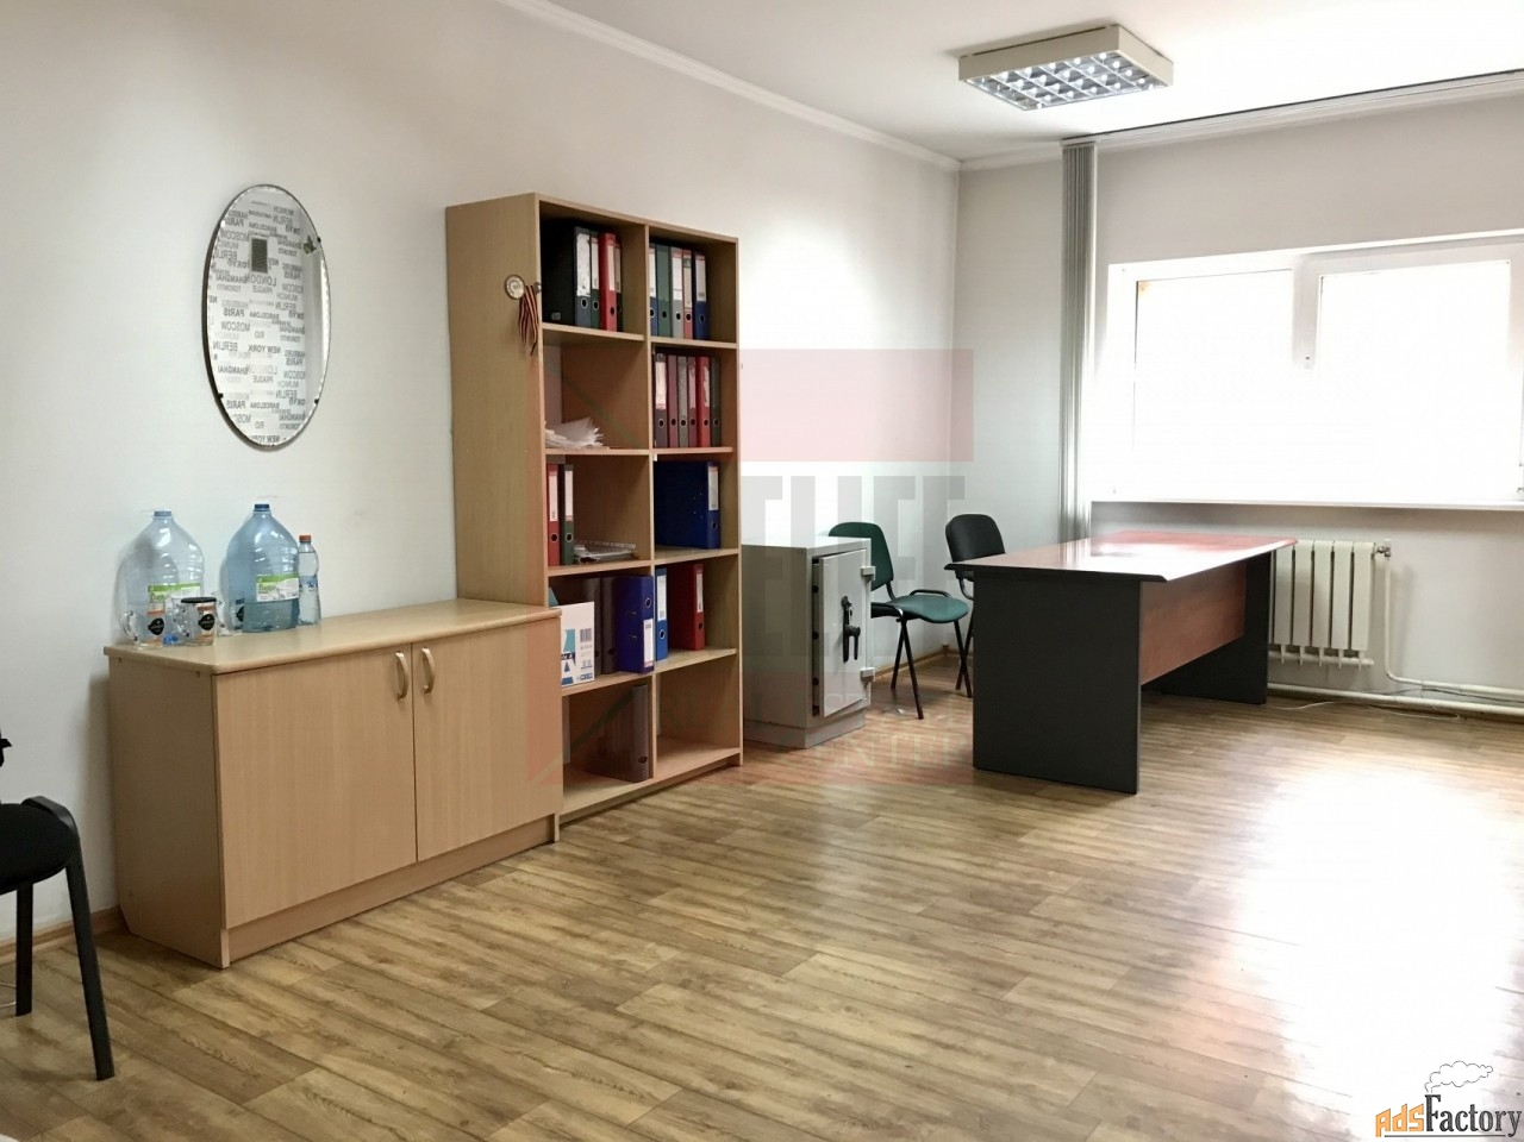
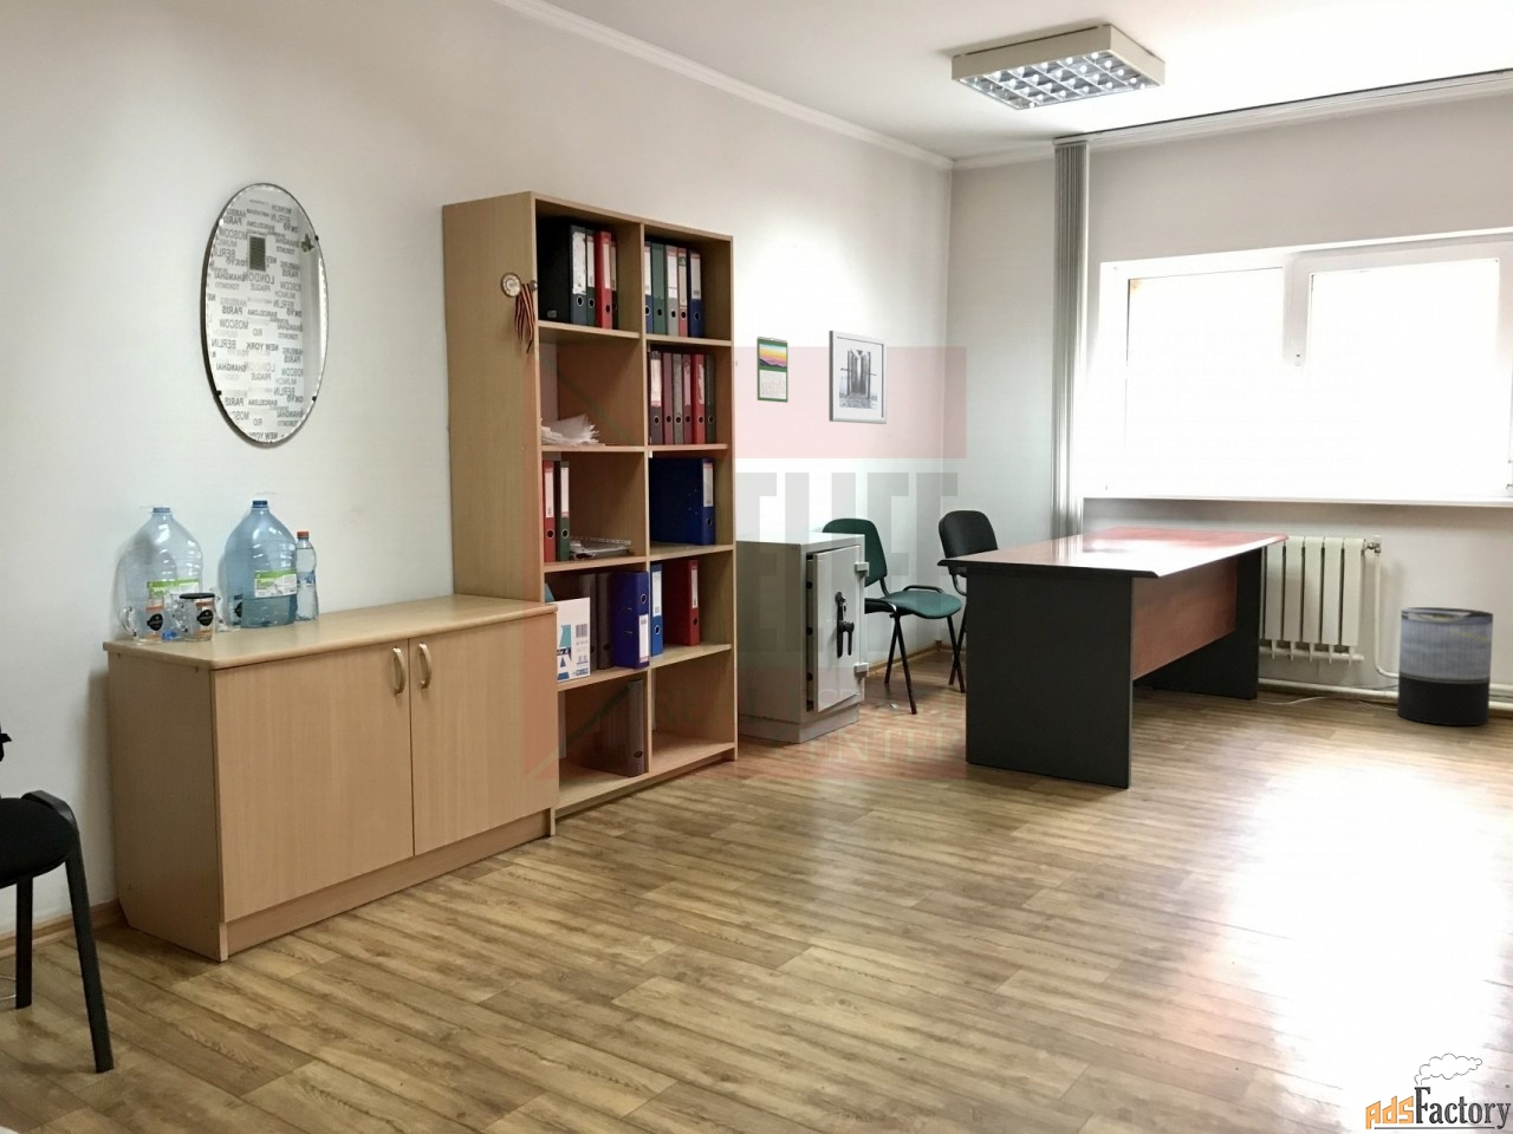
+ trash can [1396,606,1494,727]
+ wall art [828,330,888,425]
+ calendar [755,336,790,404]
